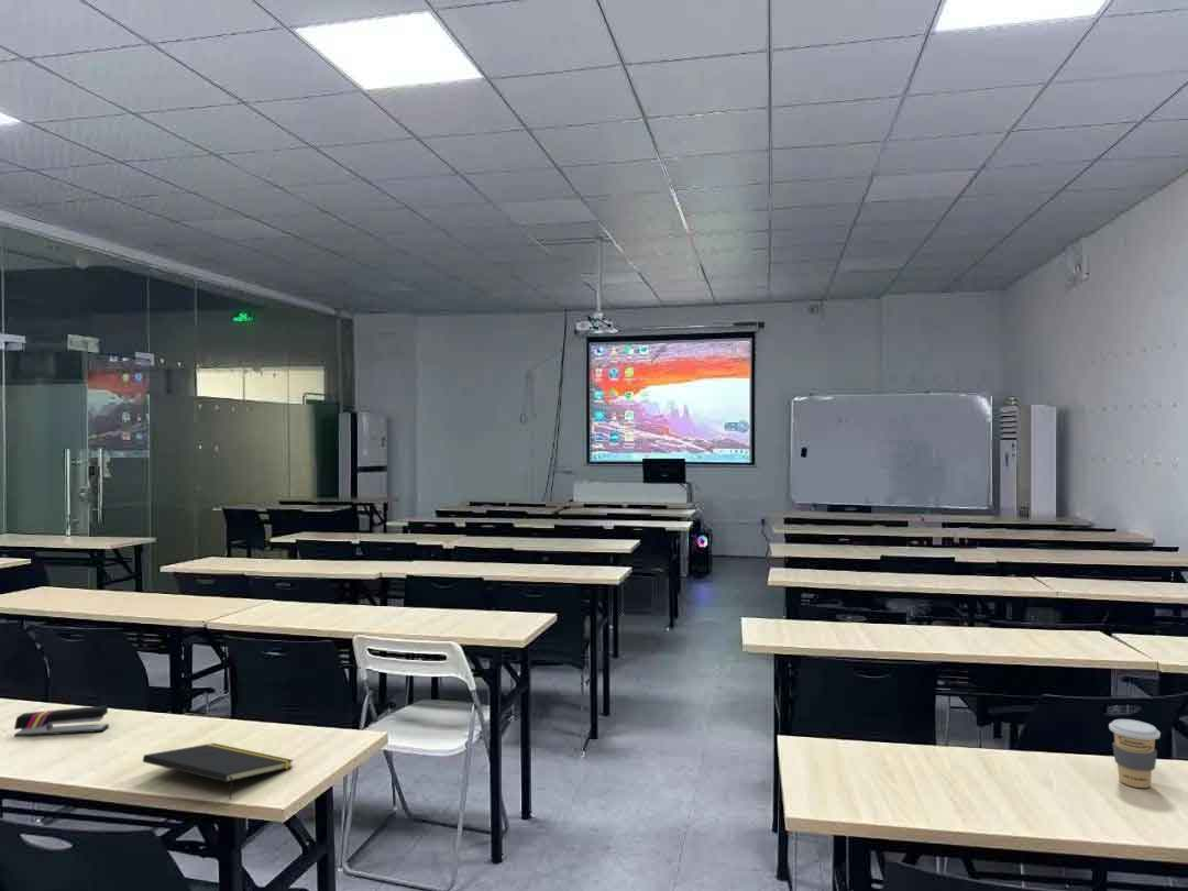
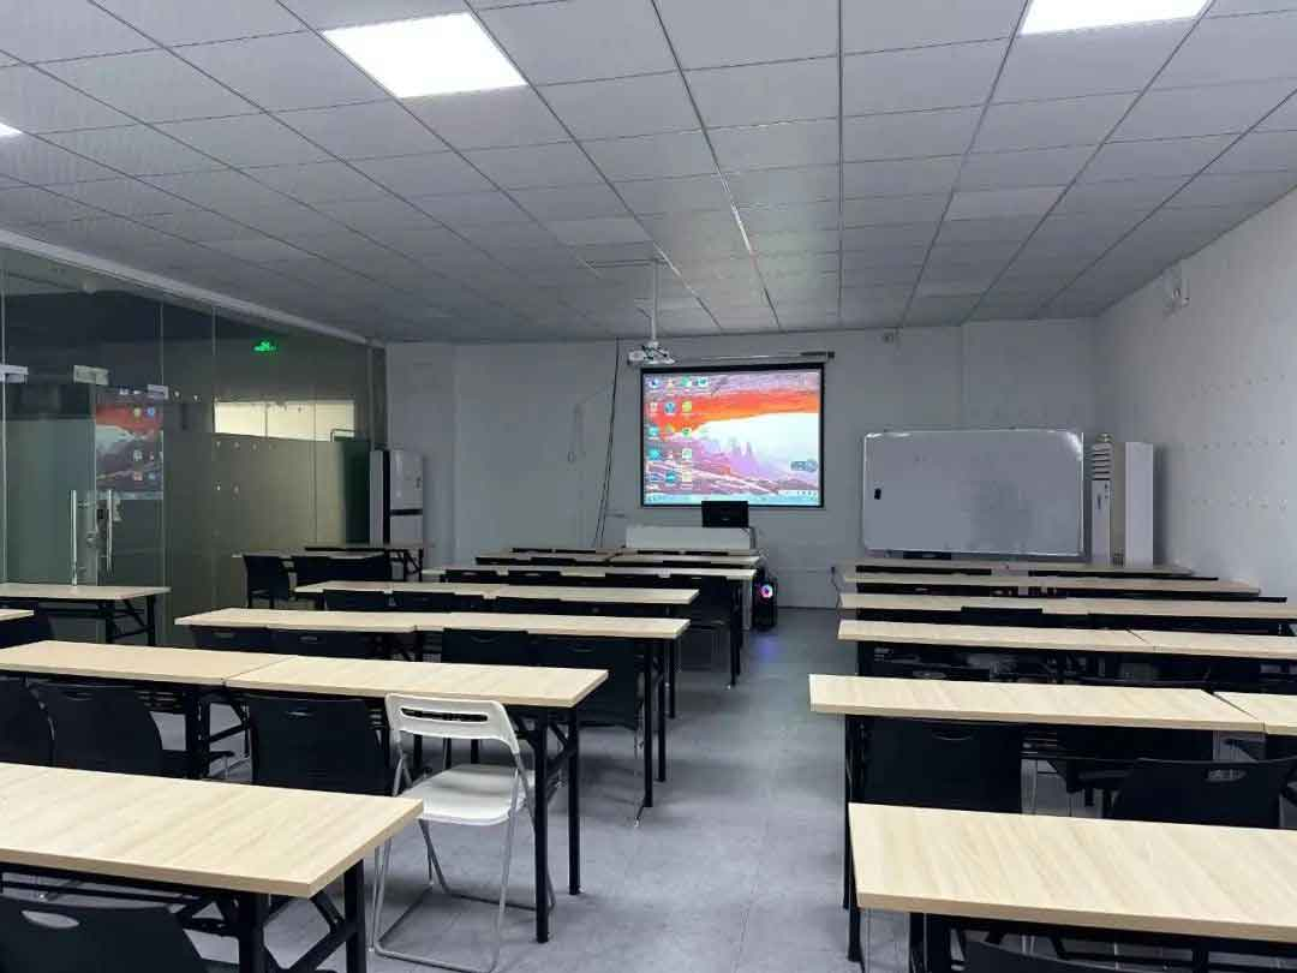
- coffee cup [1108,718,1162,789]
- stapler [13,704,110,738]
- notepad [142,743,295,801]
